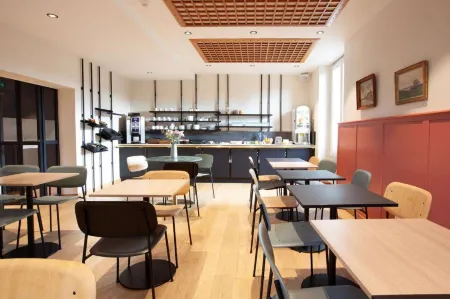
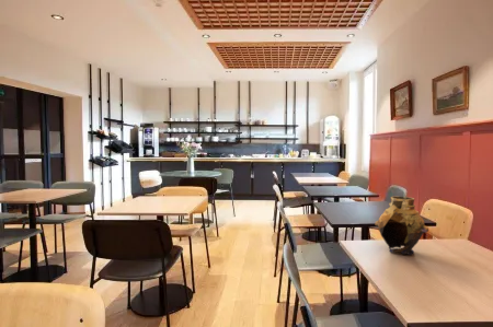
+ vase [374,196,429,256]
